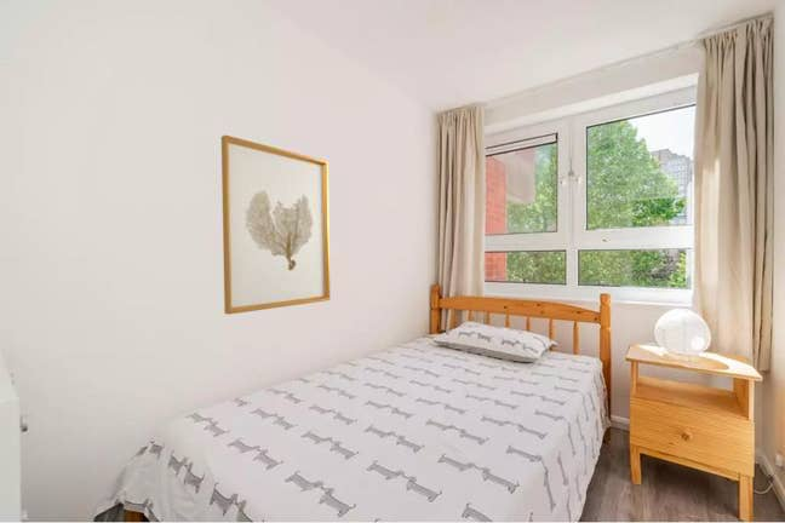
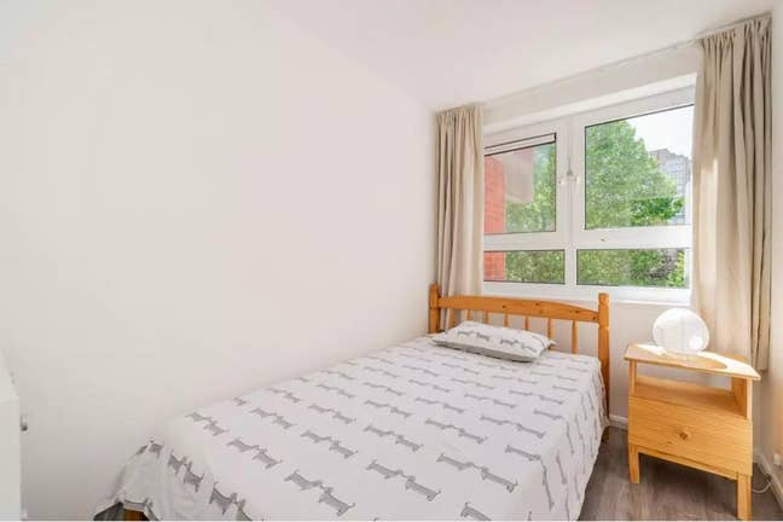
- wall art [220,134,331,316]
